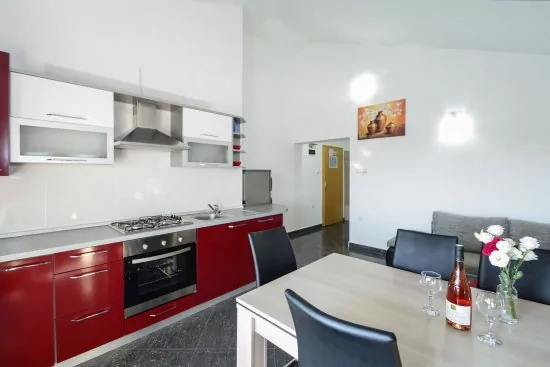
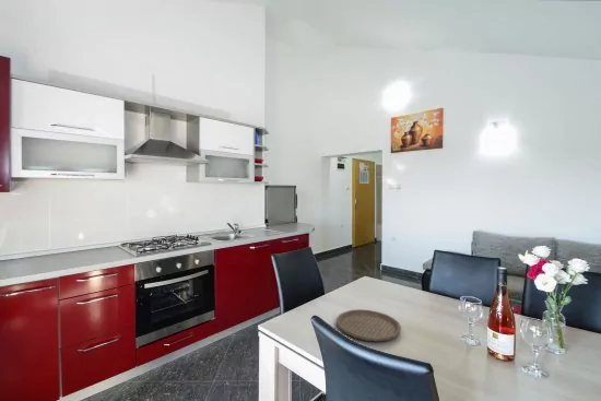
+ plate [335,308,402,342]
